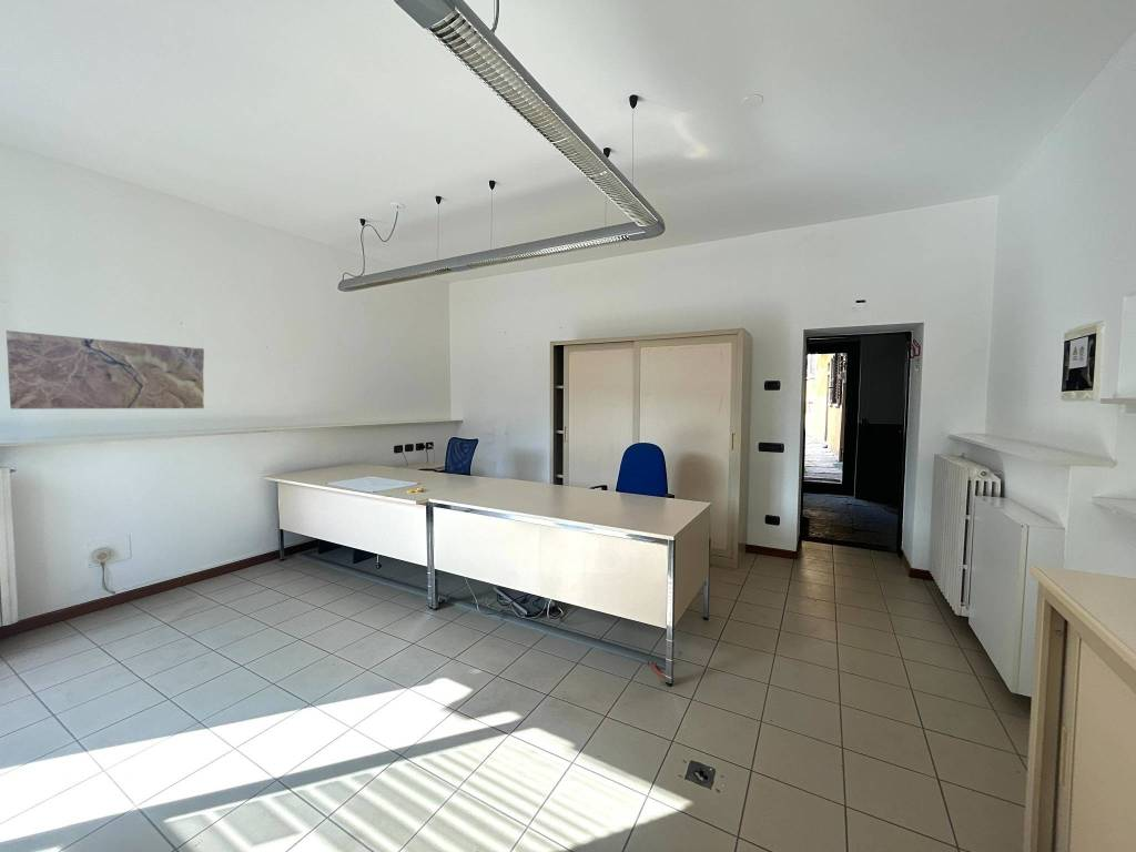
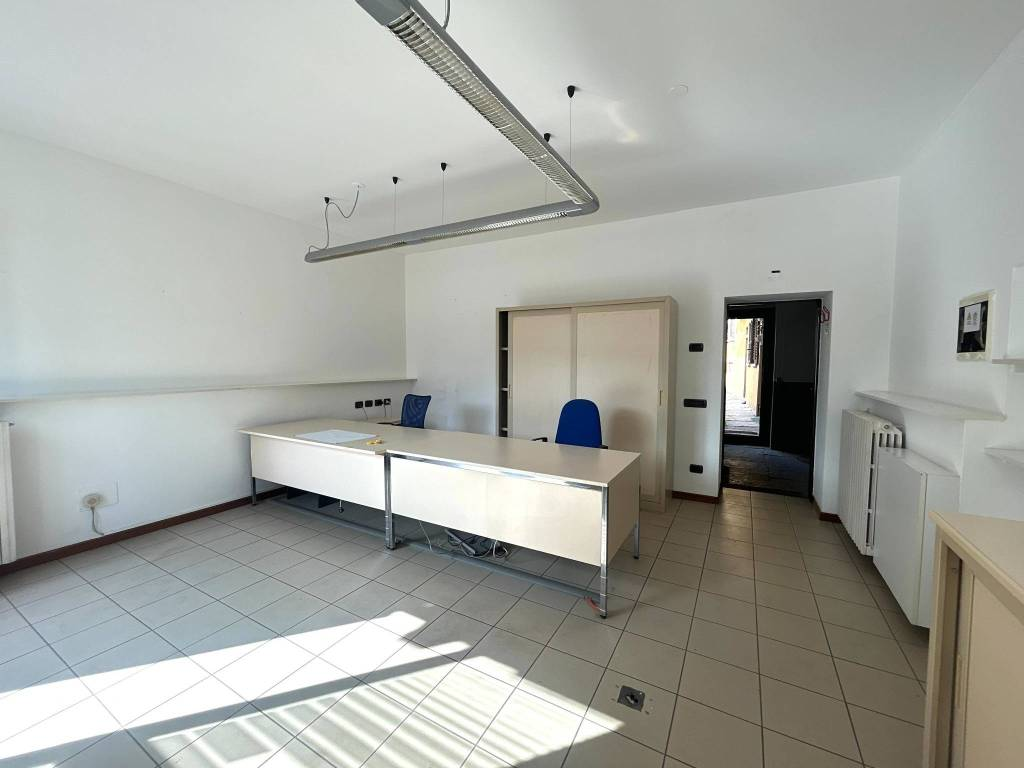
- map [6,329,205,410]
